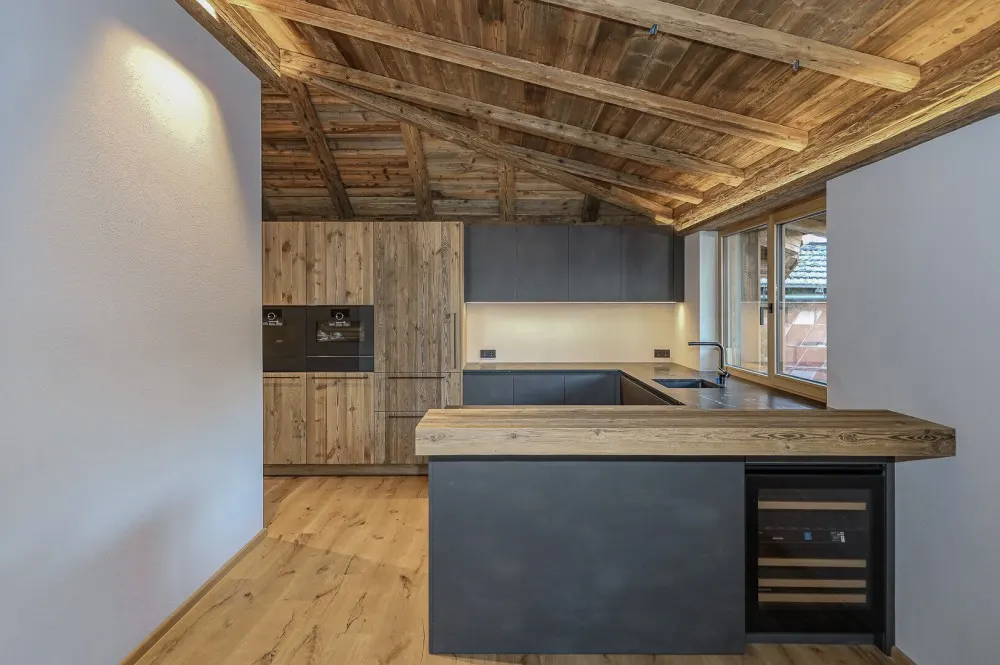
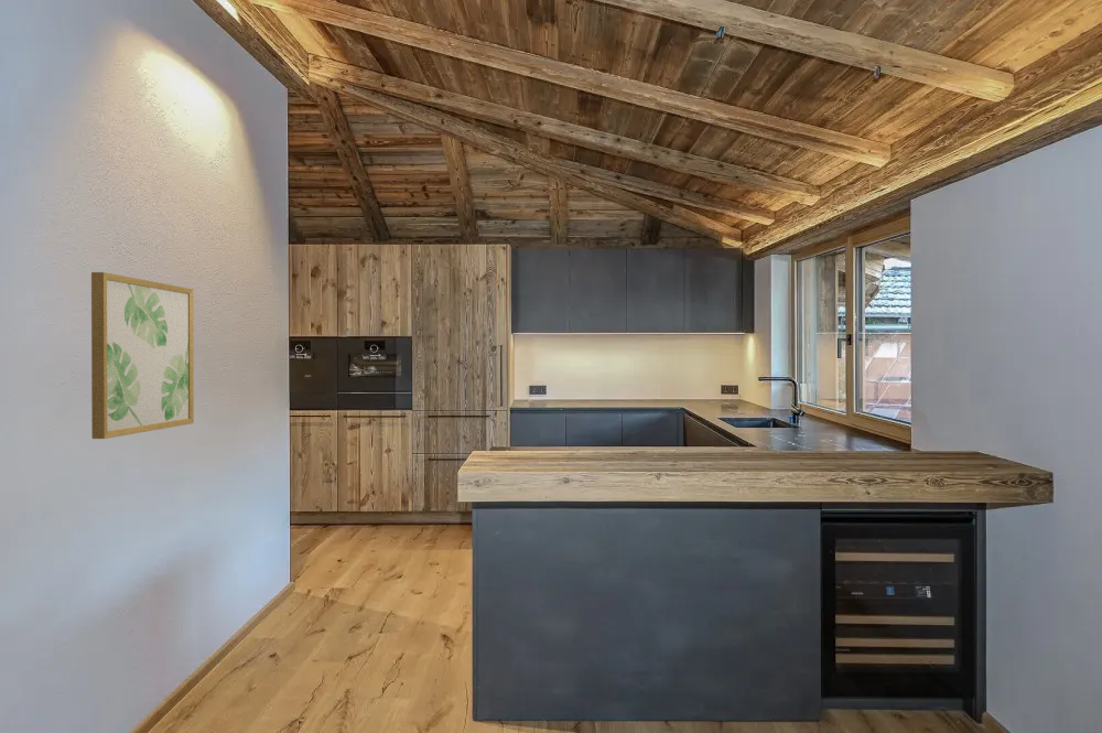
+ wall art [90,271,195,440]
